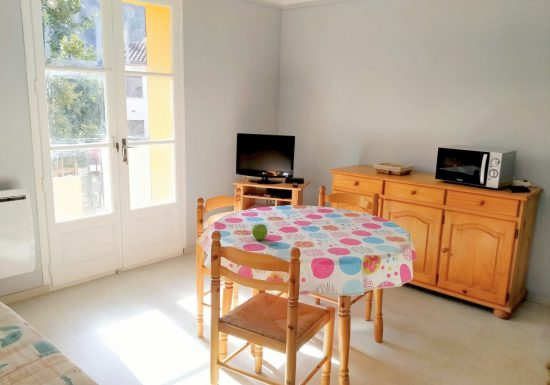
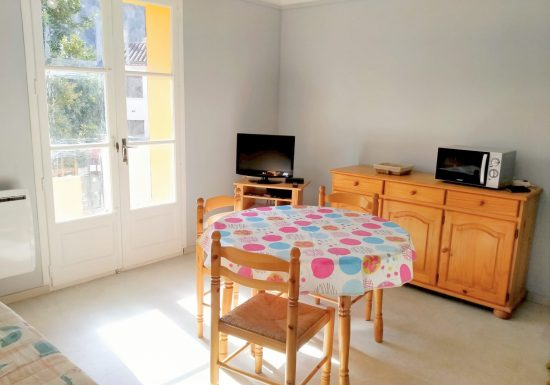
- fruit [251,223,269,241]
